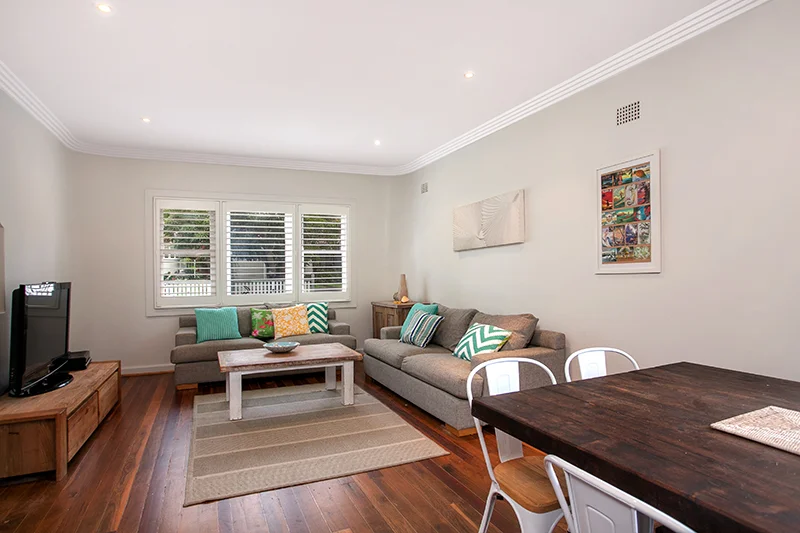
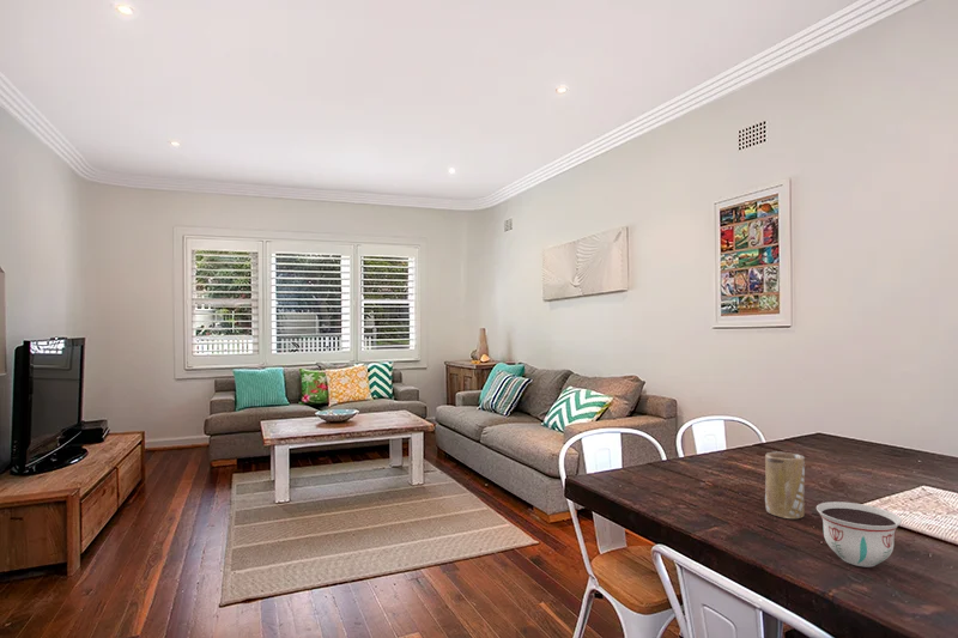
+ bowl [815,500,903,569]
+ mug [764,450,806,519]
